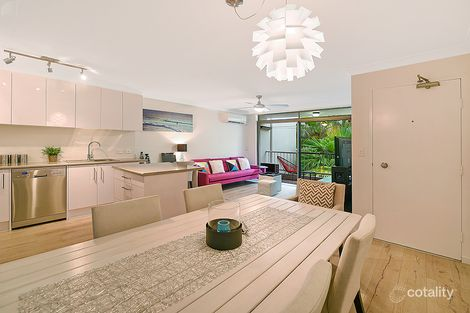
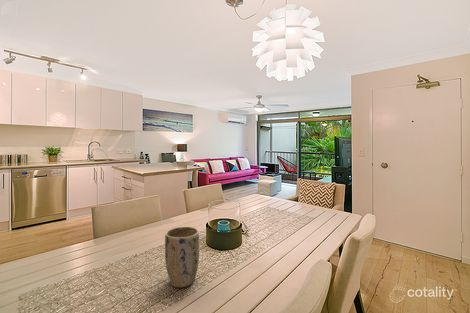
+ plant pot [164,226,200,288]
